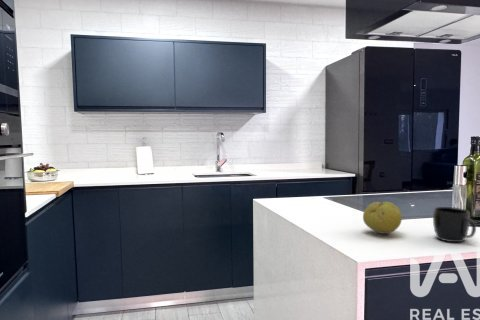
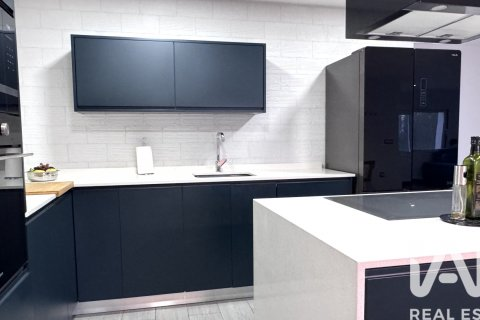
- mug [432,206,477,243]
- fruit [362,201,403,235]
